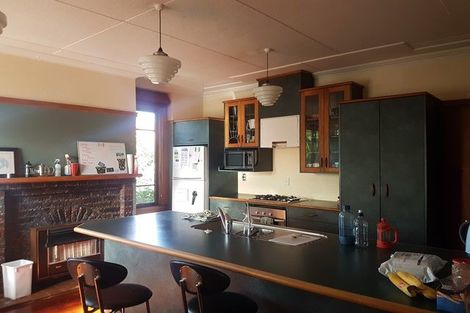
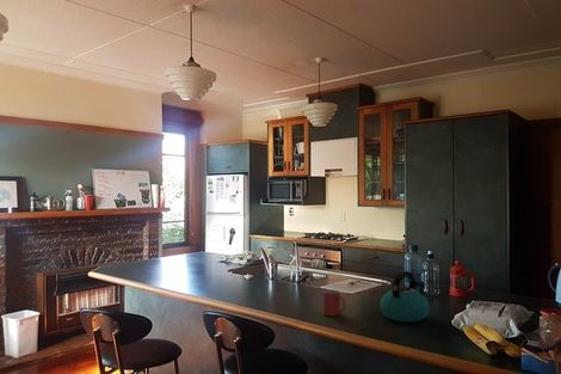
+ kettle [380,270,431,324]
+ mug [322,289,347,317]
